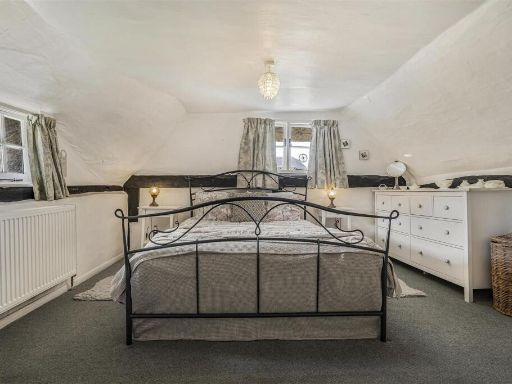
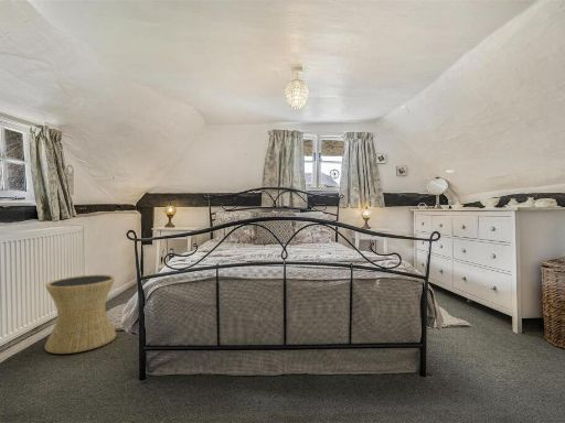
+ side table [44,273,117,355]
